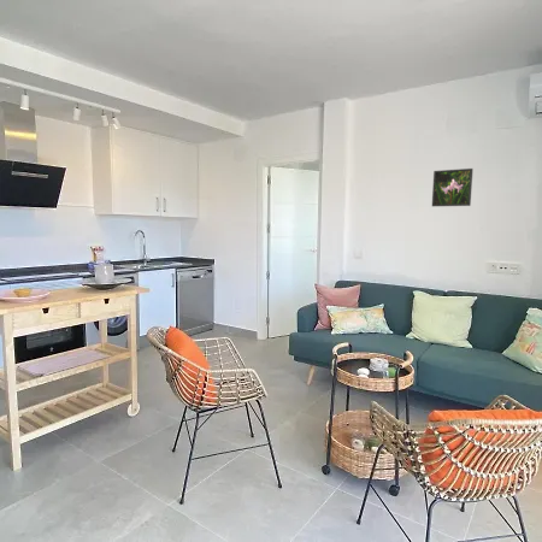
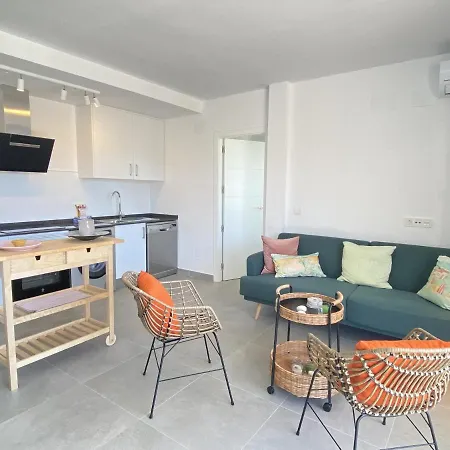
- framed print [431,167,475,207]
